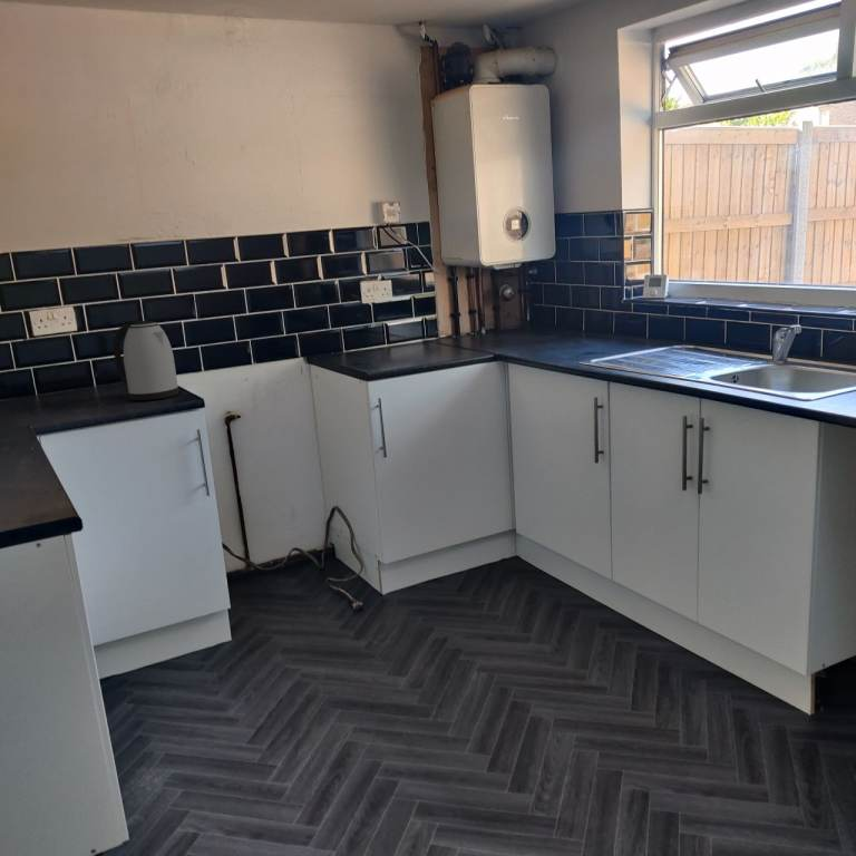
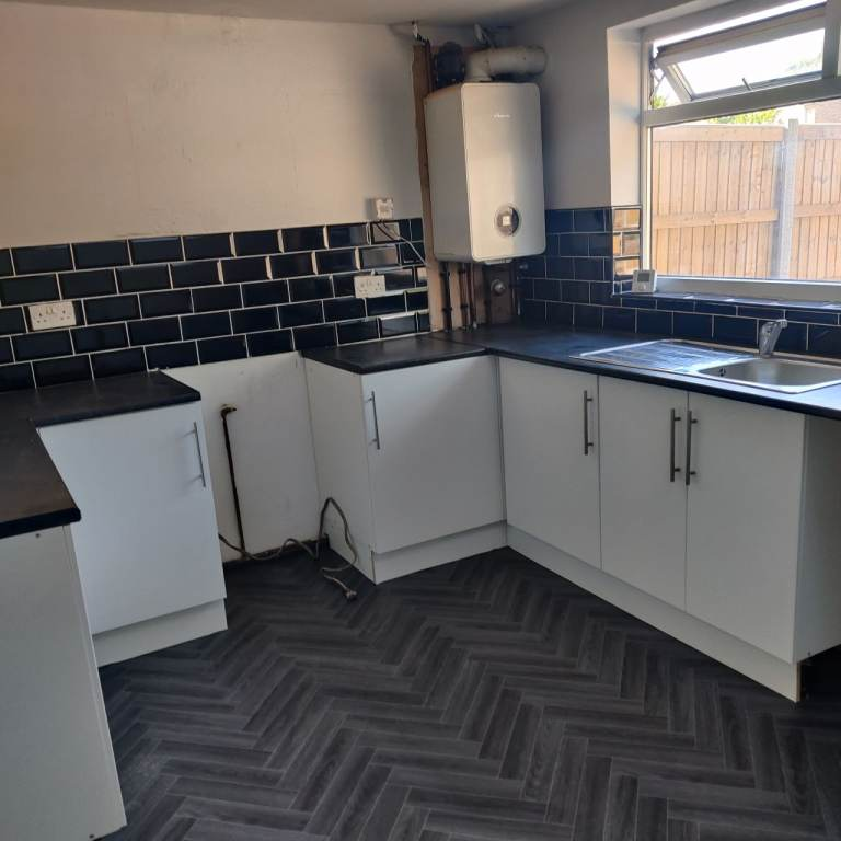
- kettle [111,320,179,401]
